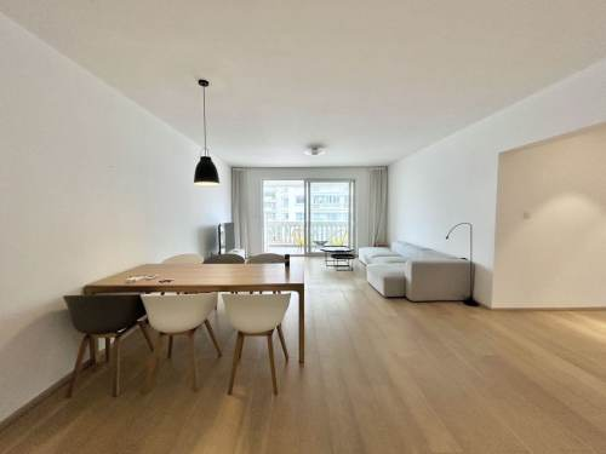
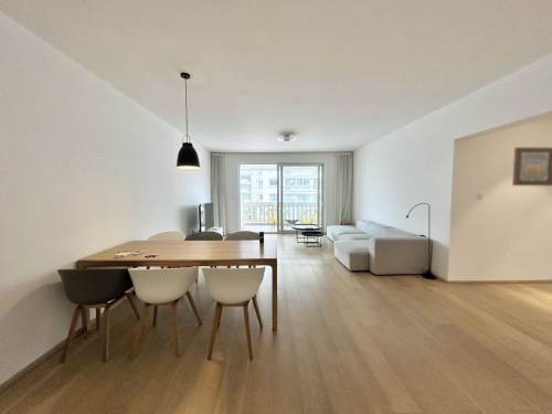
+ wall art [511,146,552,187]
